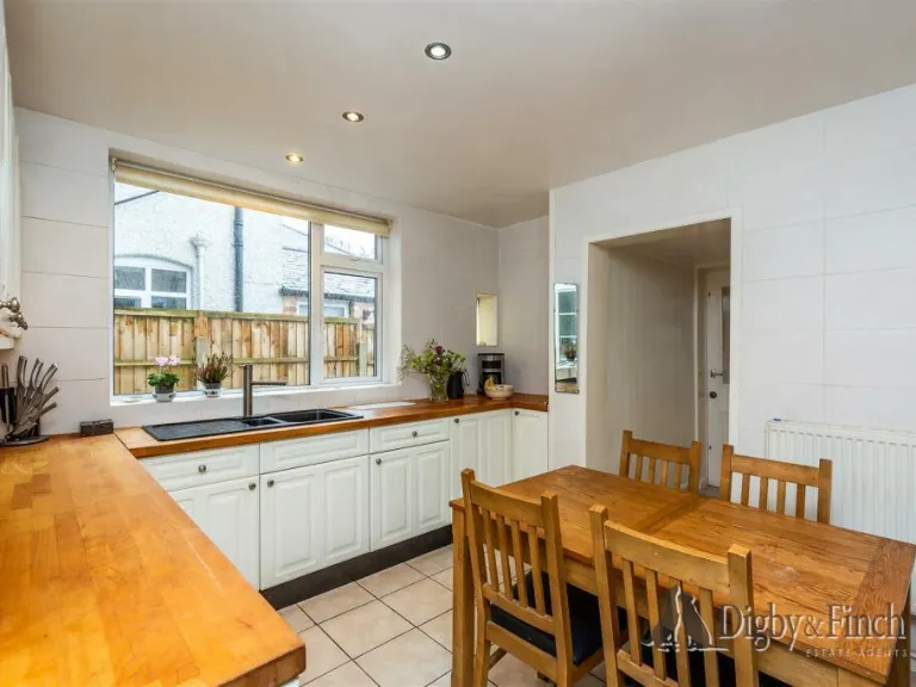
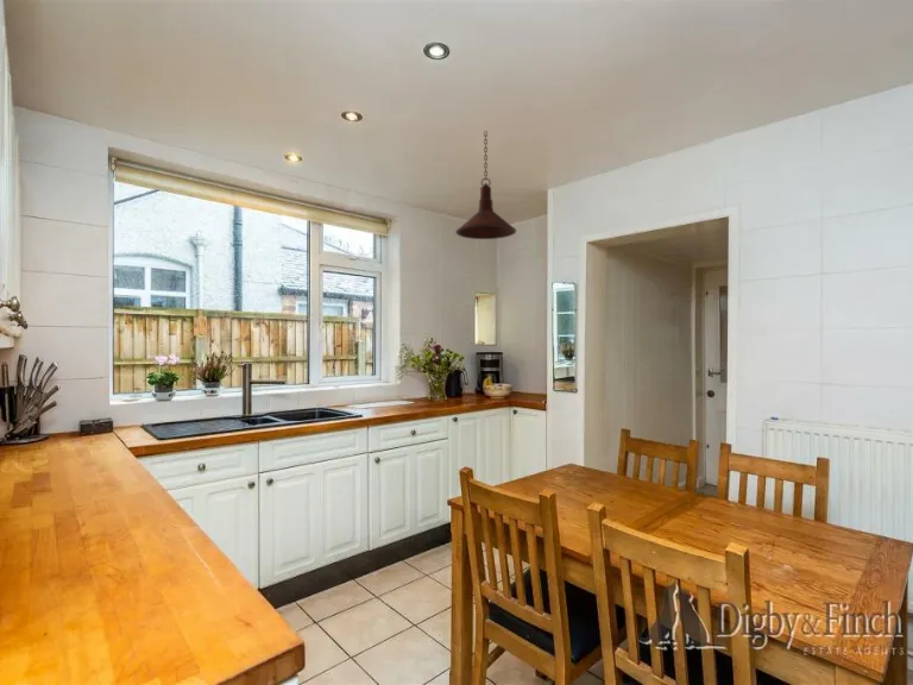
+ pendant light [454,130,517,240]
